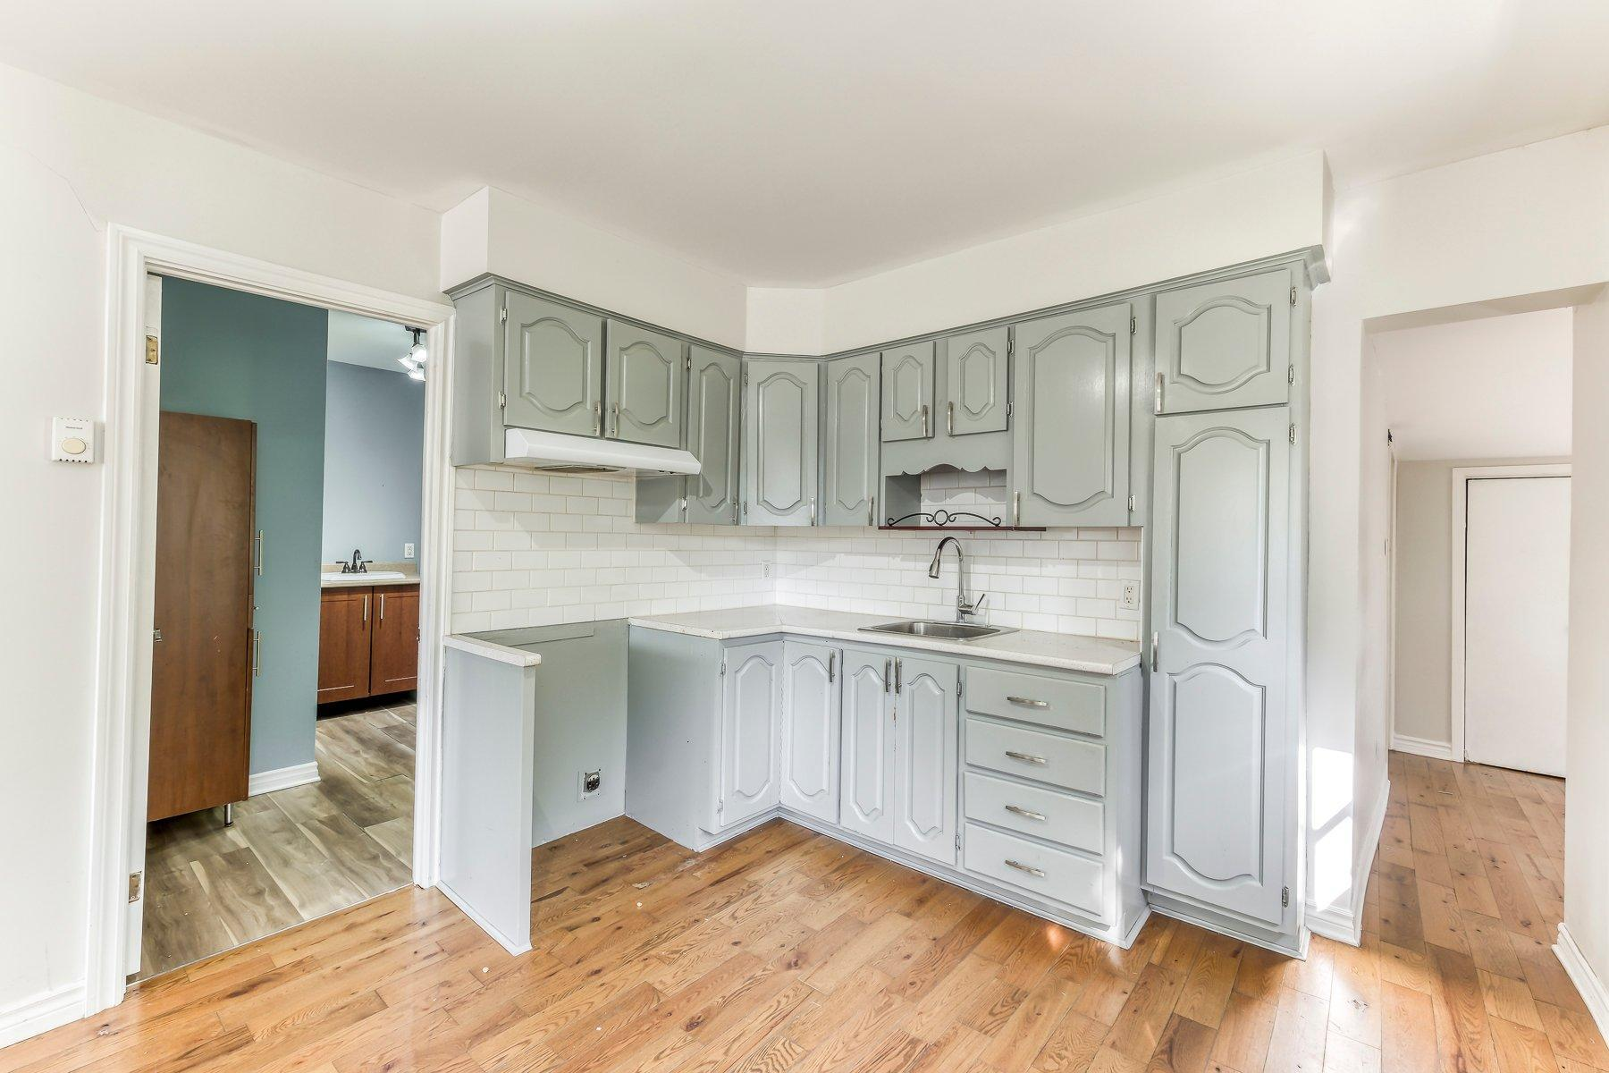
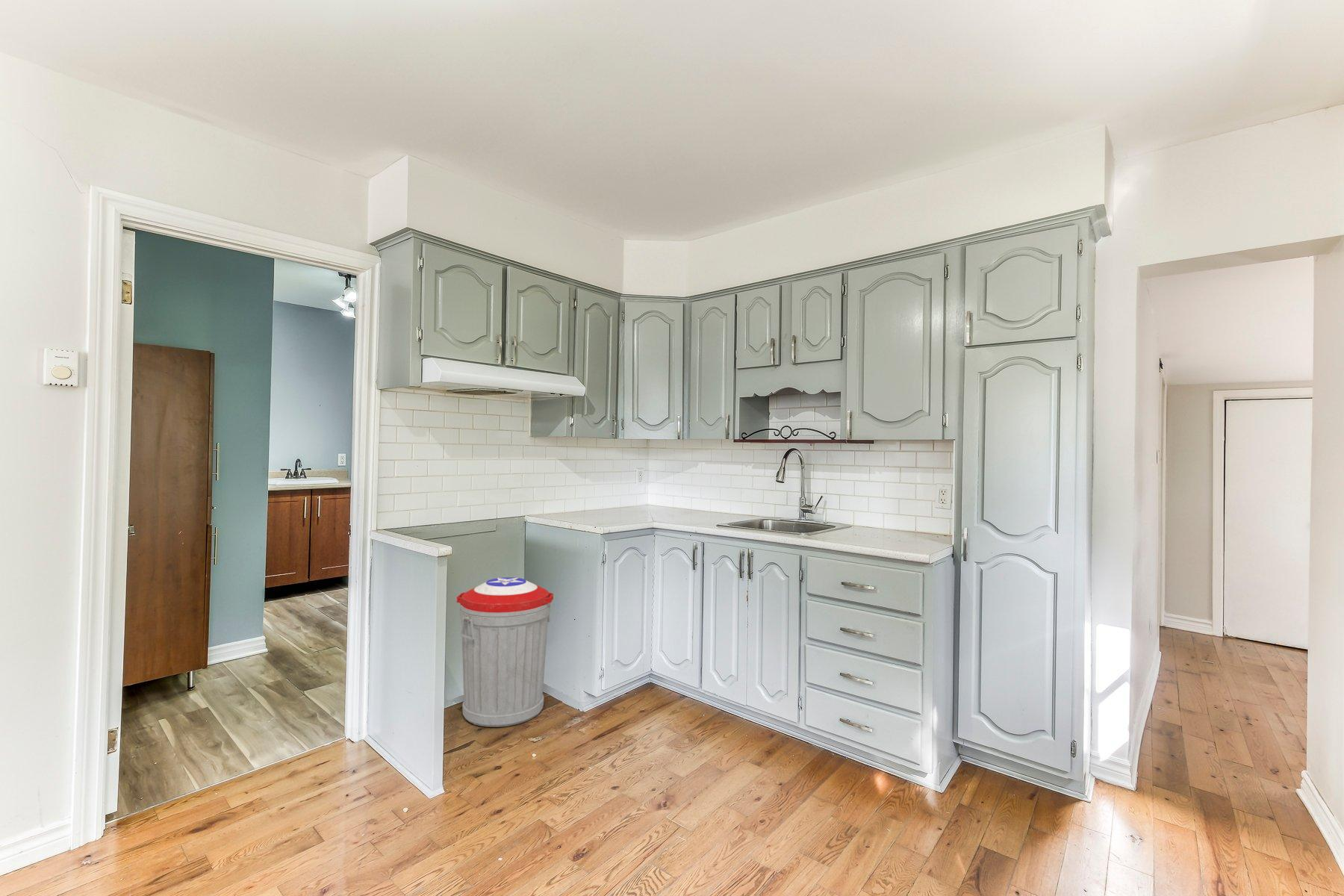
+ trash can [455,576,554,728]
